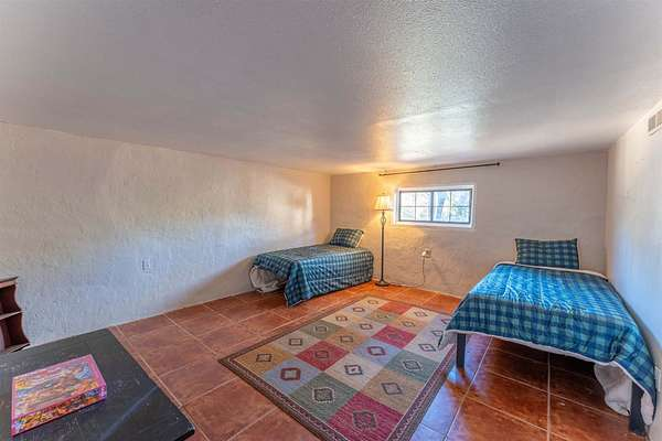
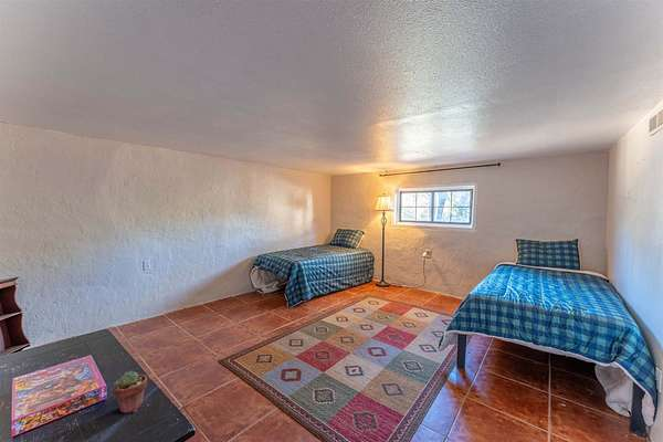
+ potted succulent [113,370,148,414]
